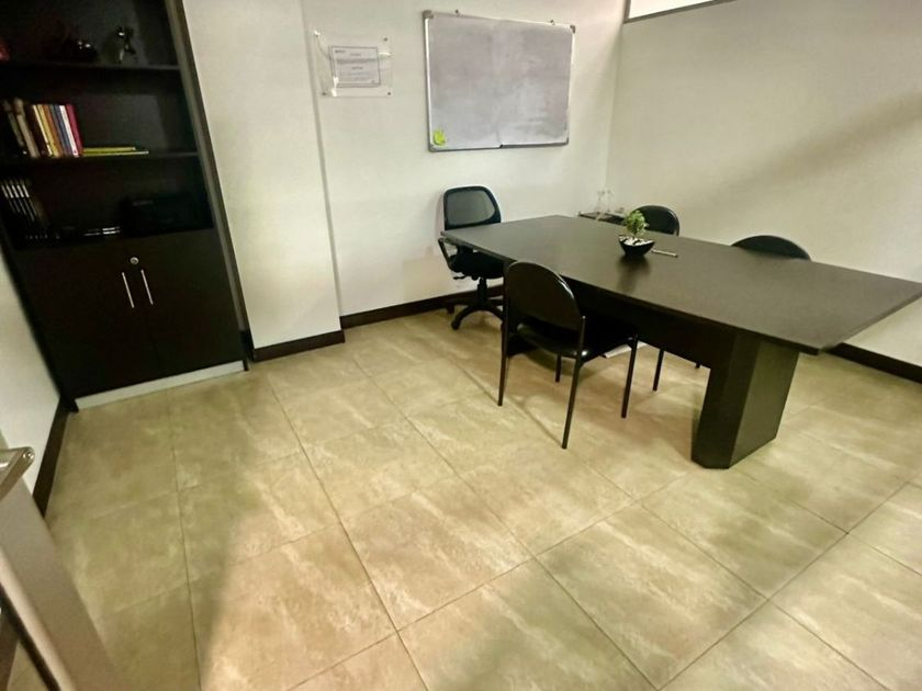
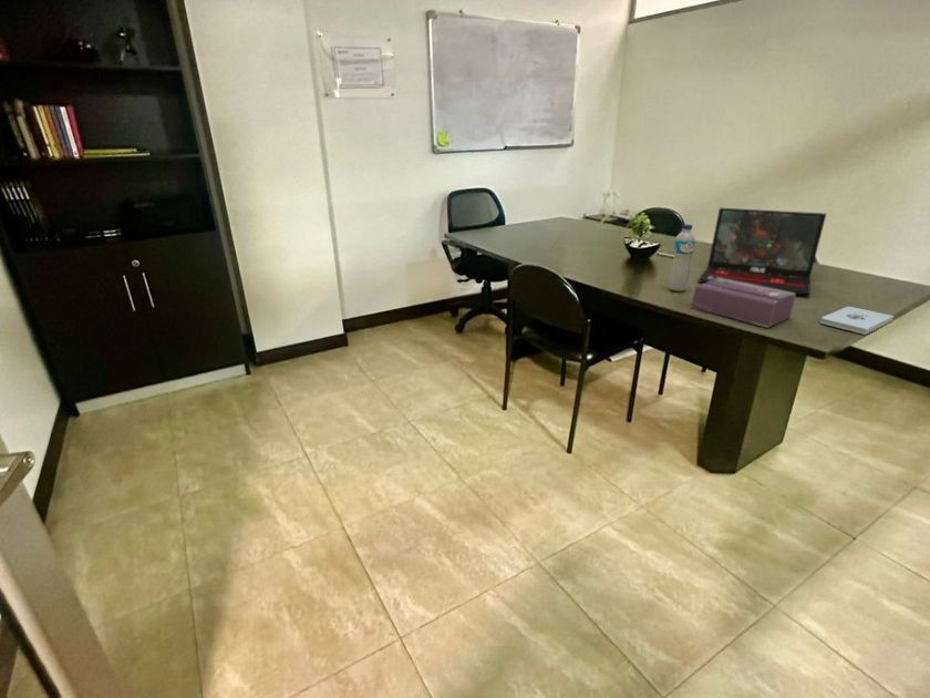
+ laptop [698,207,827,296]
+ notepad [819,306,895,336]
+ tissue box [691,278,797,329]
+ water bottle [668,224,696,292]
